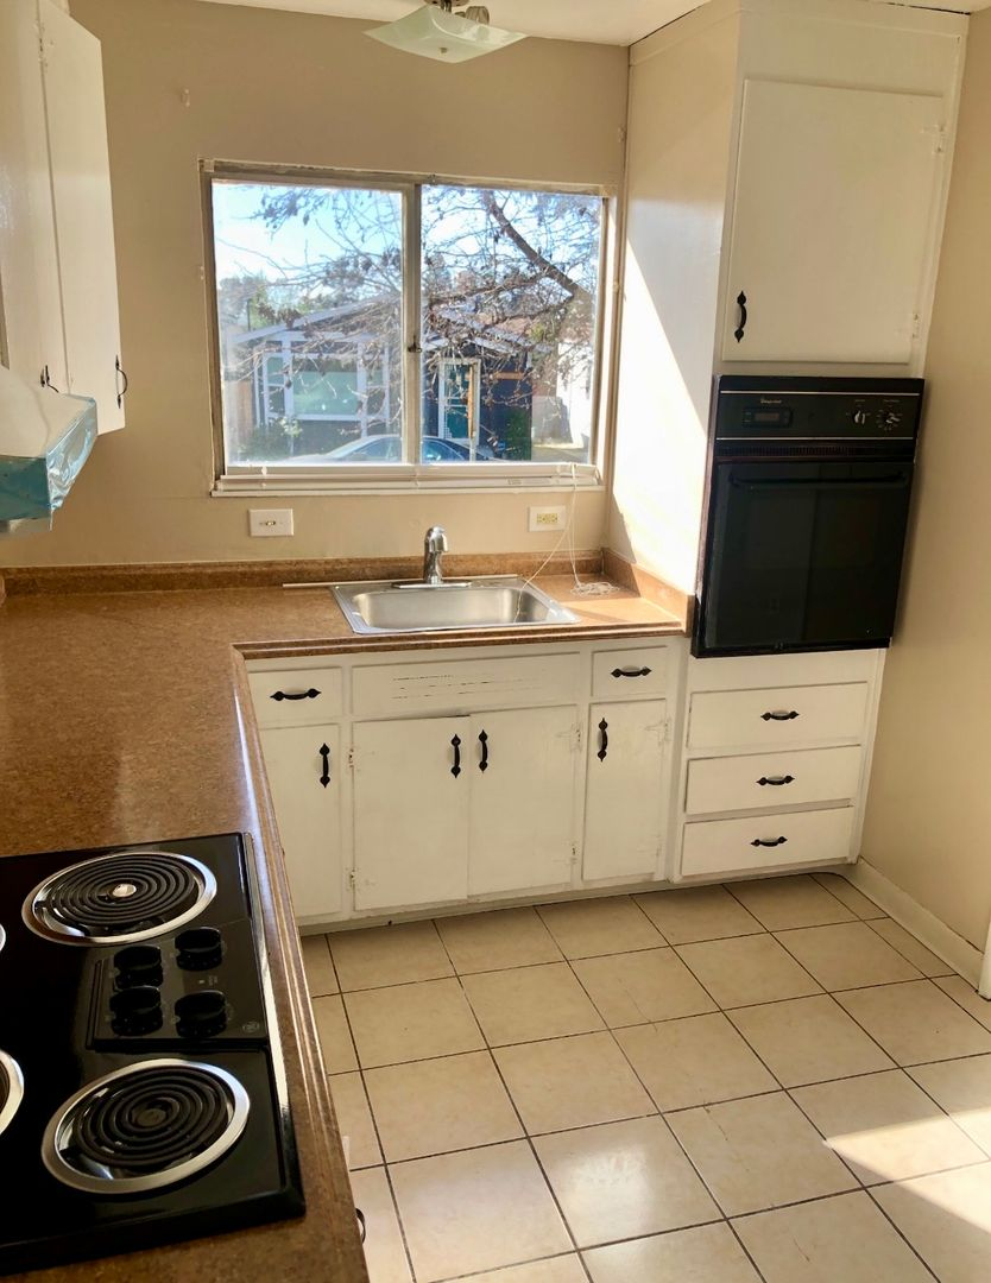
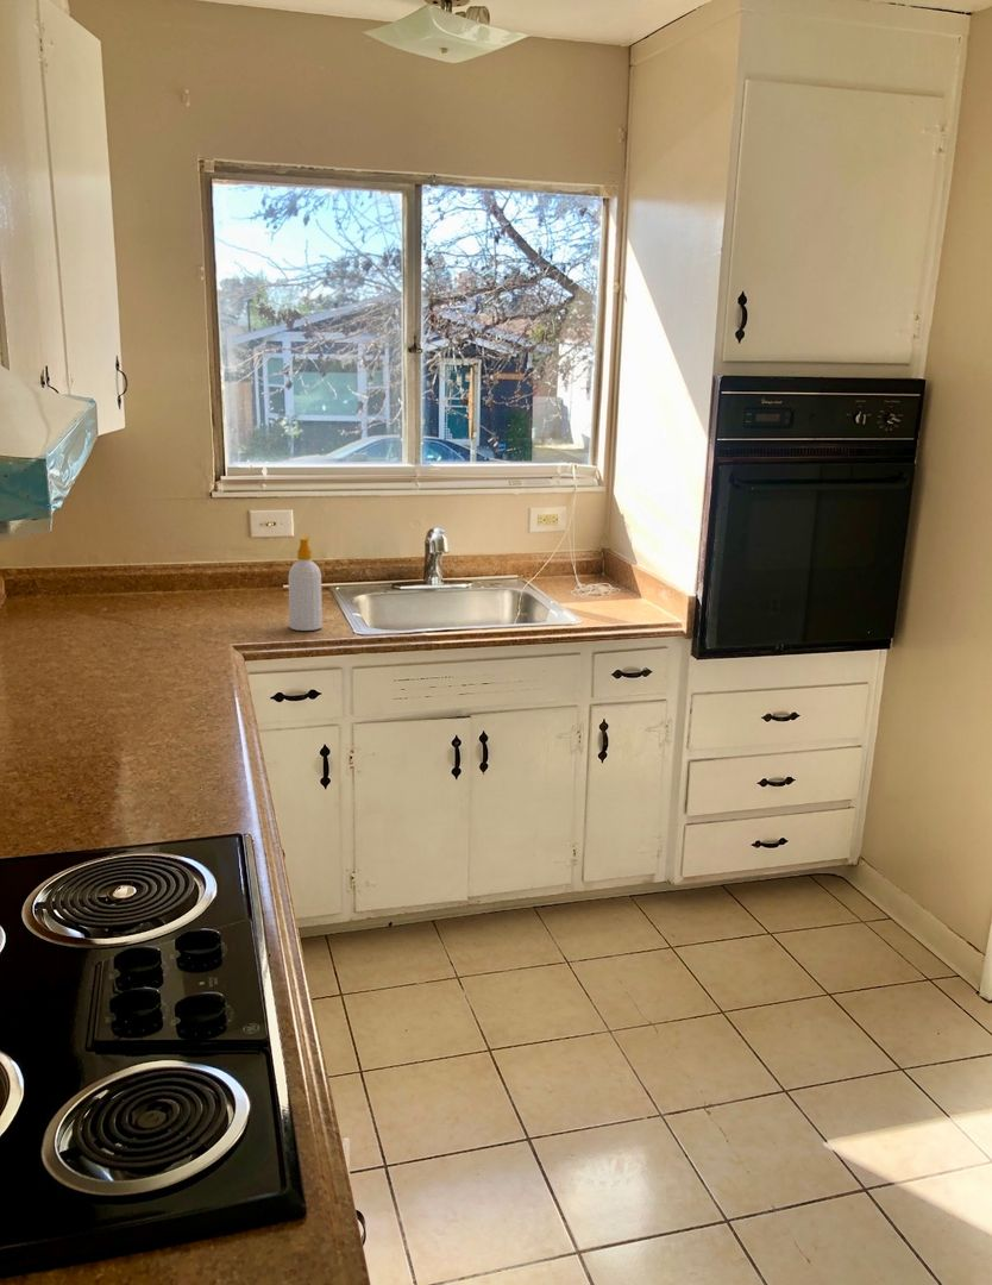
+ soap bottle [287,535,324,632]
